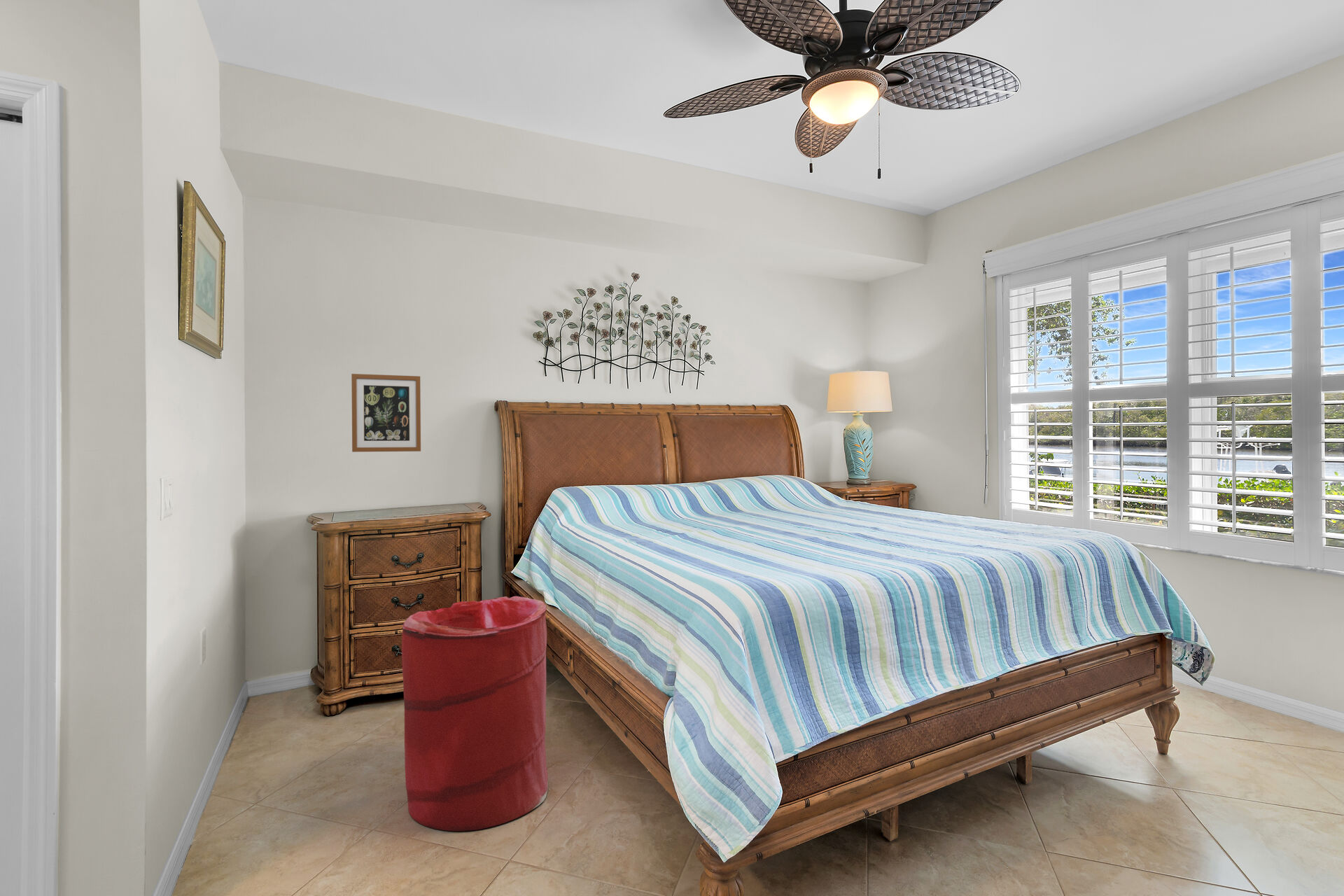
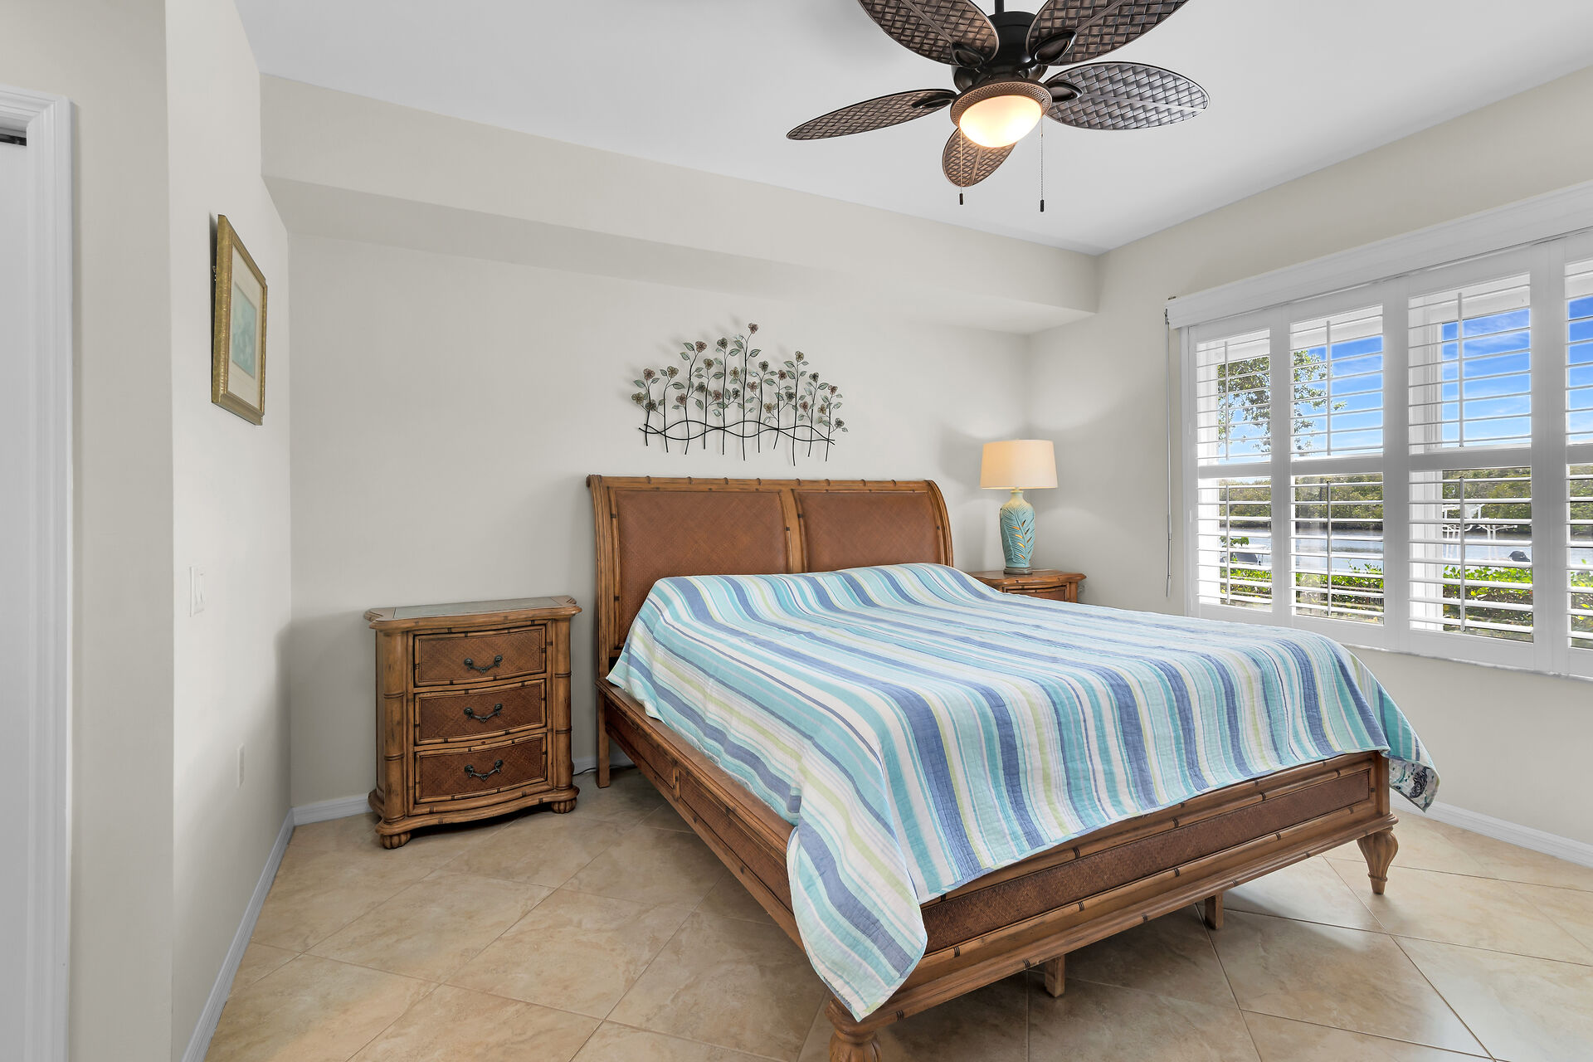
- wall art [351,373,421,453]
- laundry hamper [401,596,549,832]
